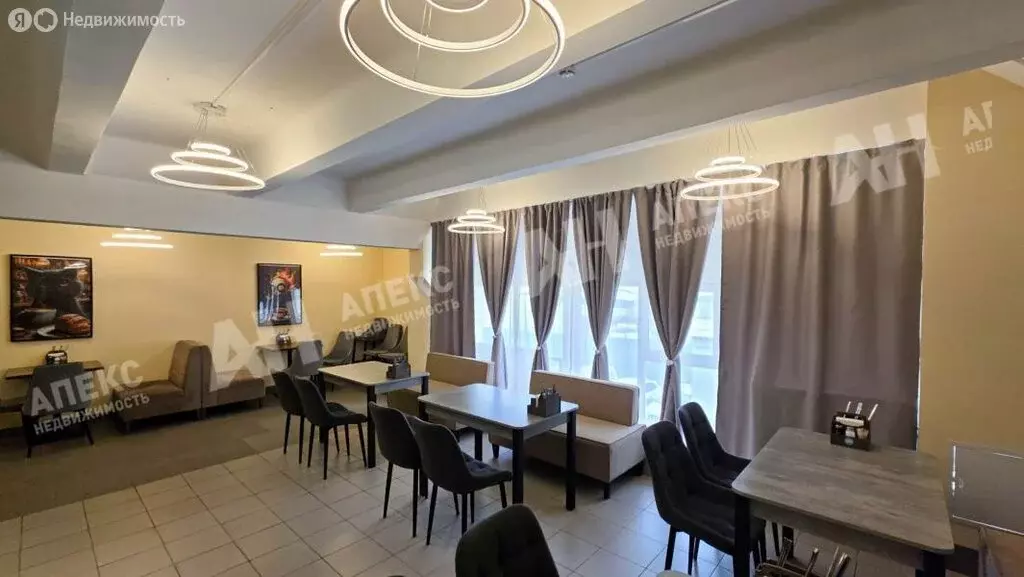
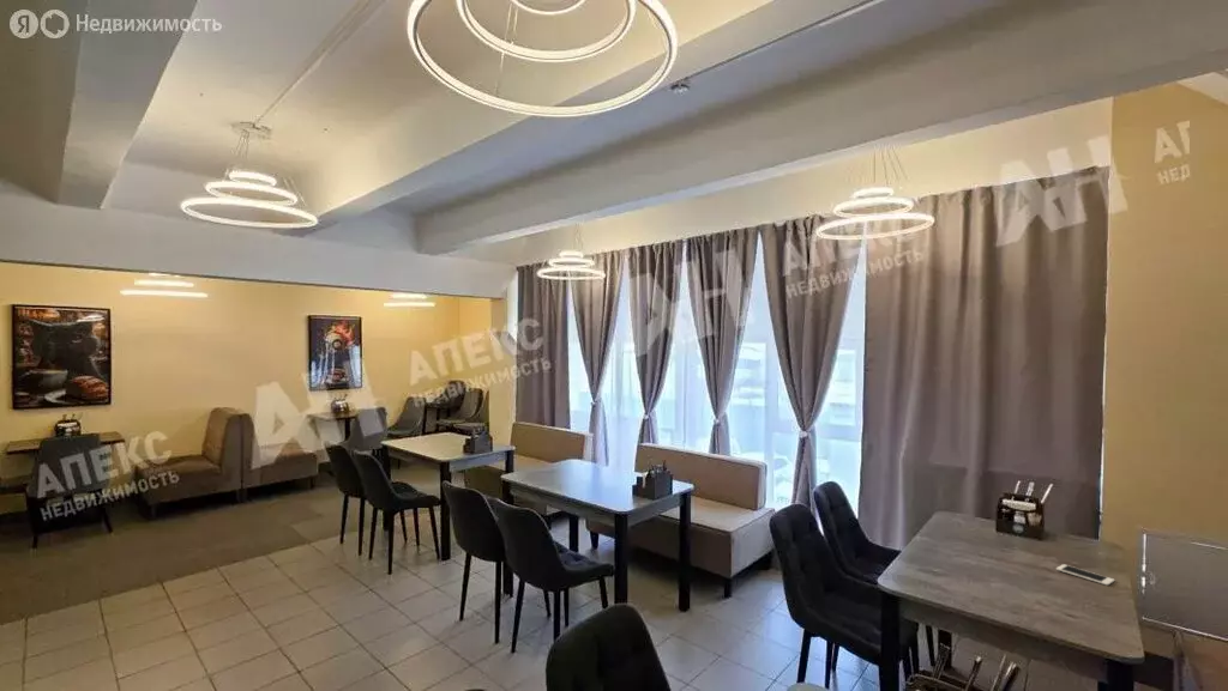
+ cell phone [1055,563,1115,587]
